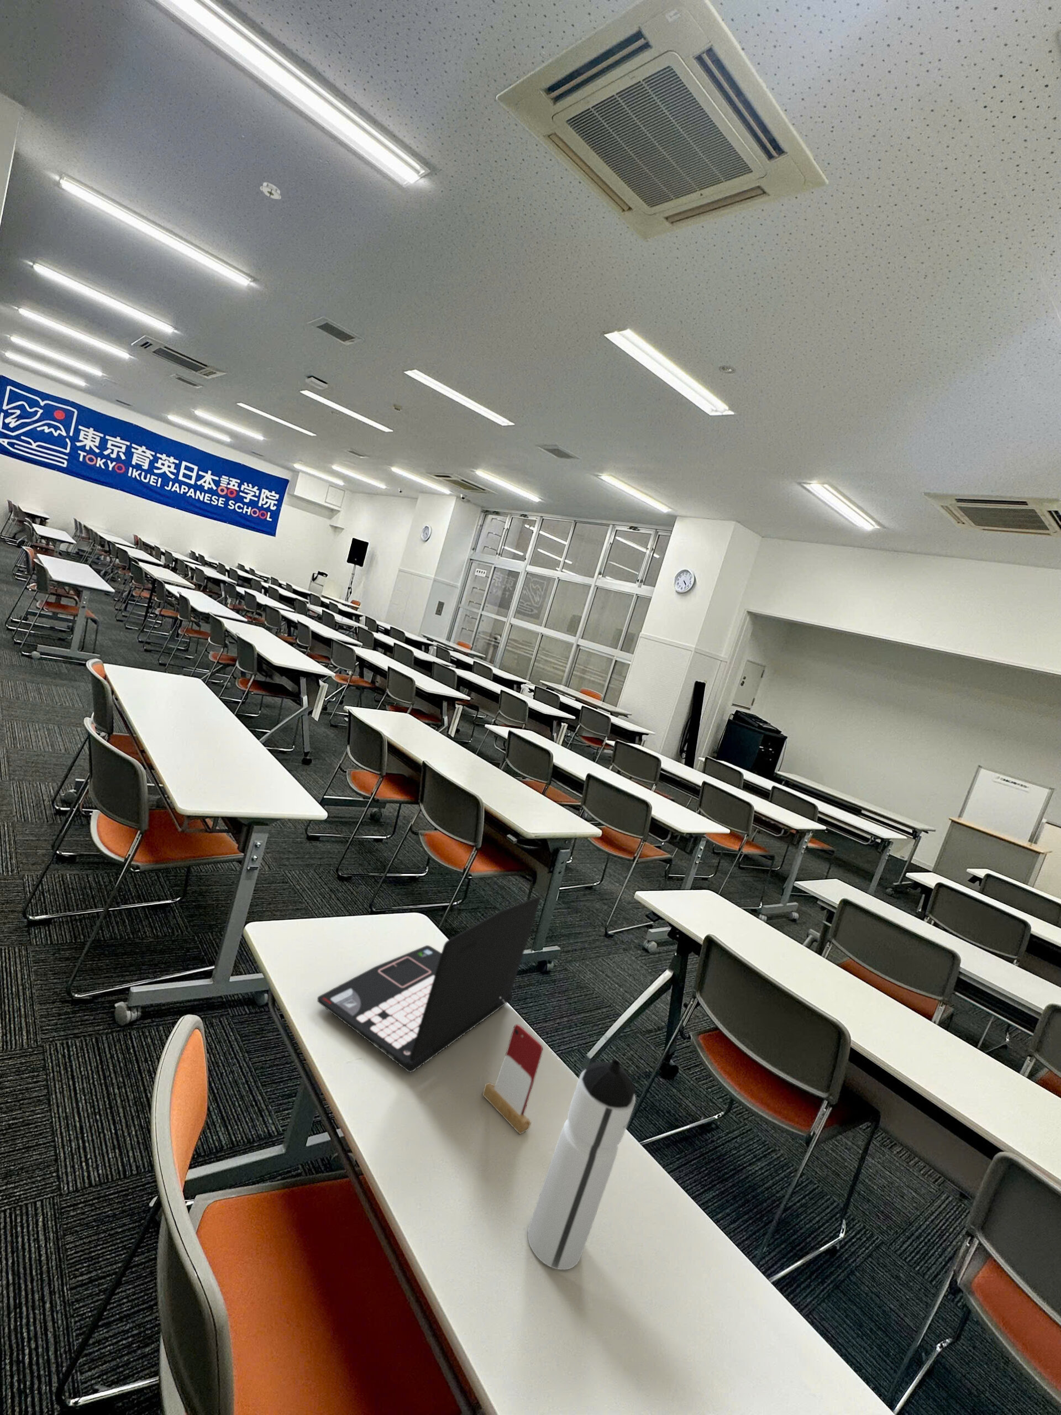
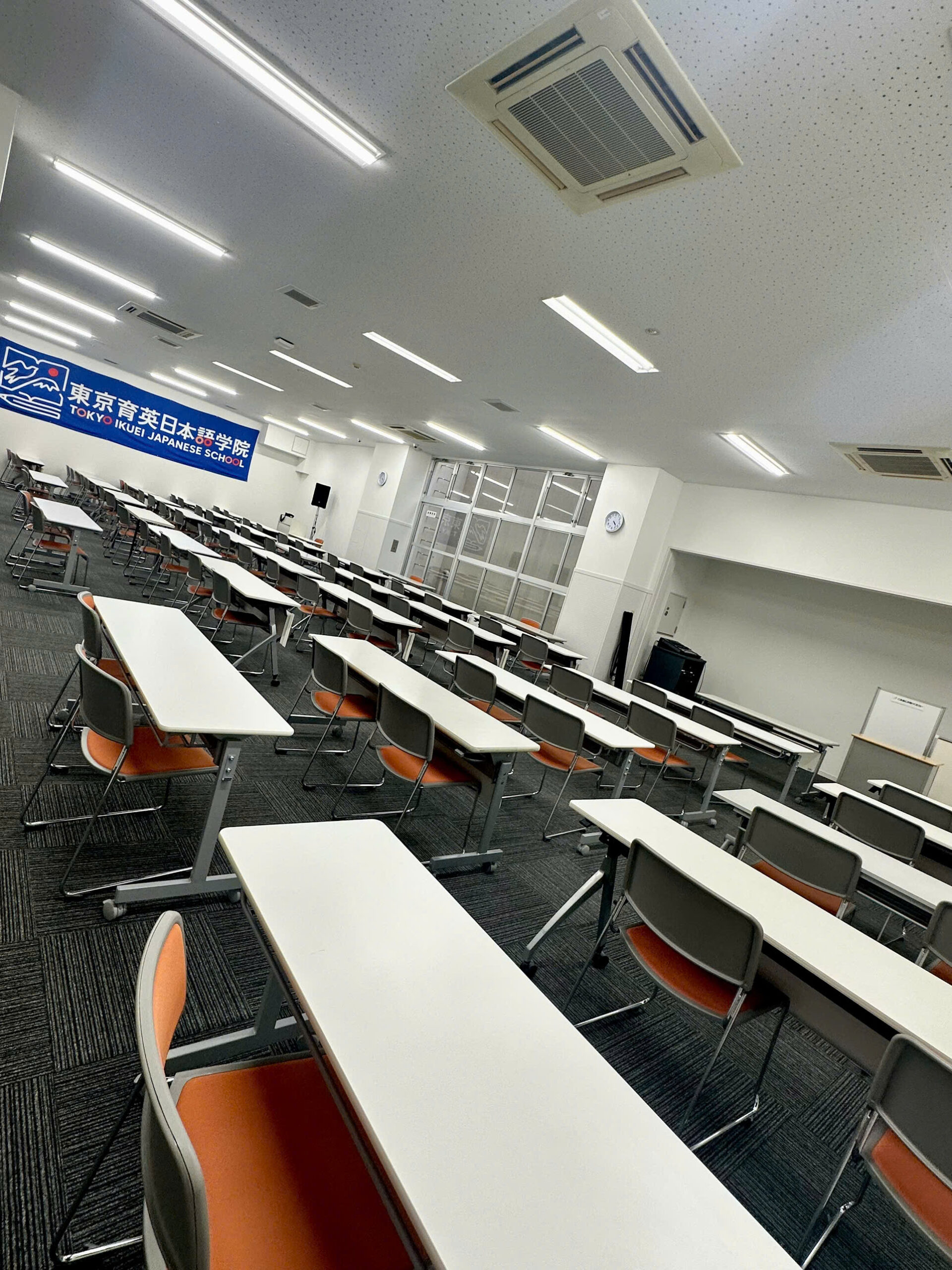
- water bottle [527,1060,636,1270]
- laptop [317,896,541,1073]
- smoke detector [259,182,282,199]
- smartphone [481,1024,544,1134]
